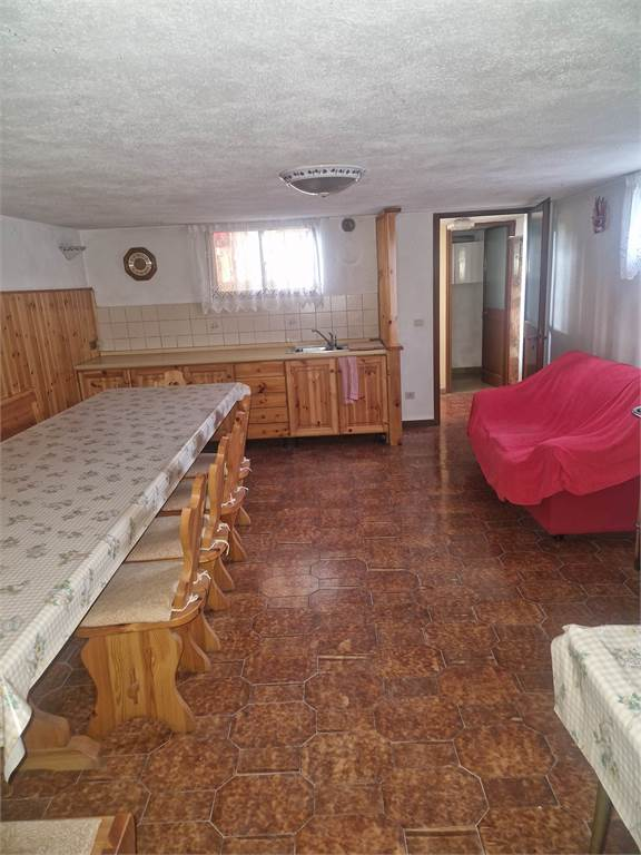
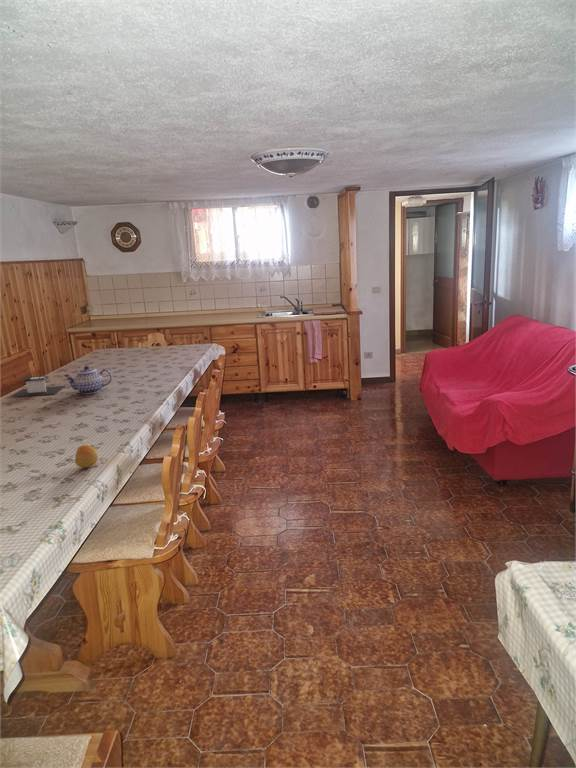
+ teapot [63,365,113,395]
+ fruit [74,444,99,469]
+ architectural model [9,375,66,398]
